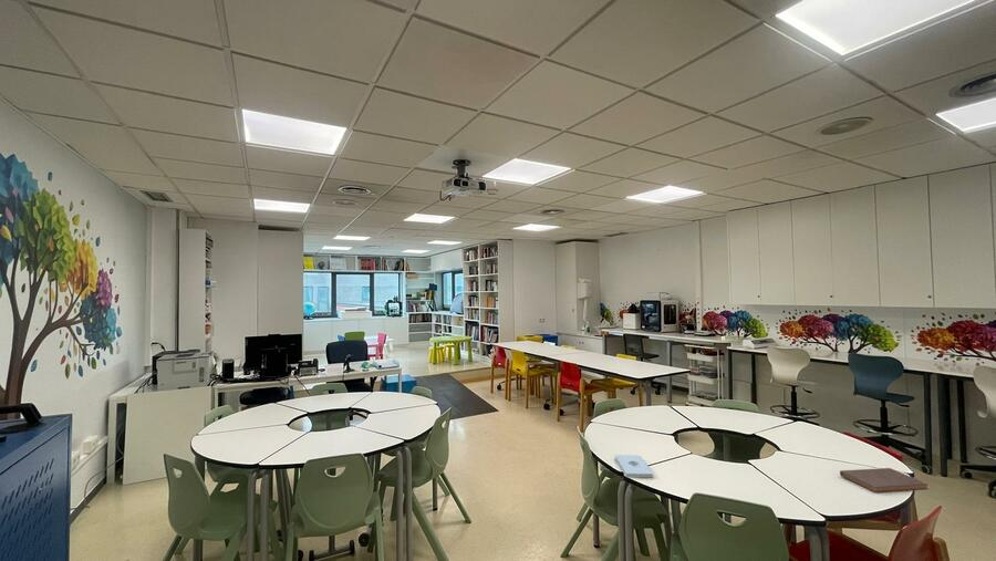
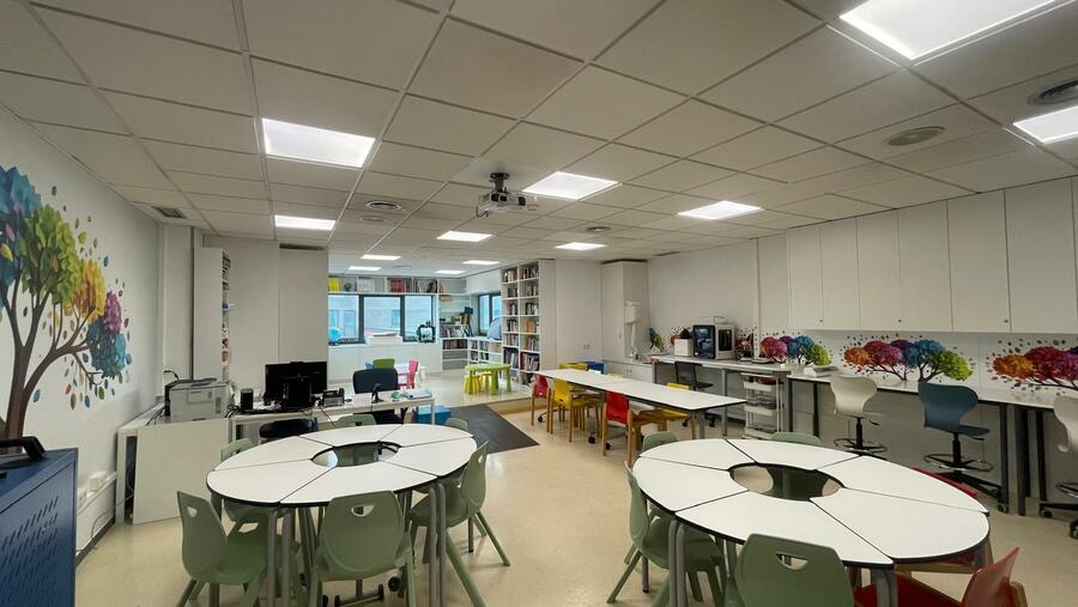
- book [839,467,930,494]
- notepad [614,454,654,478]
